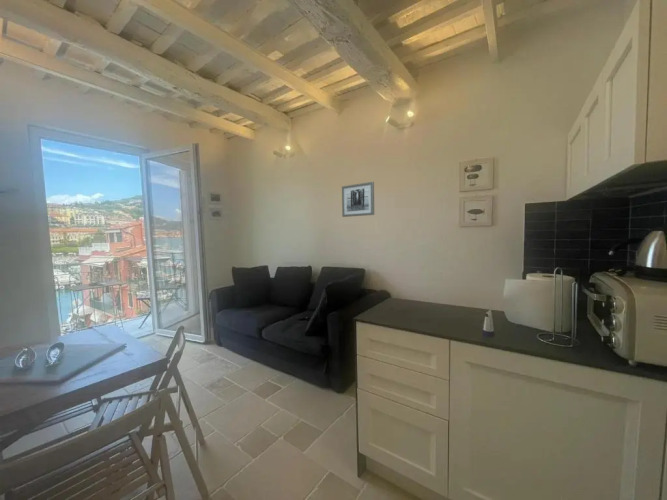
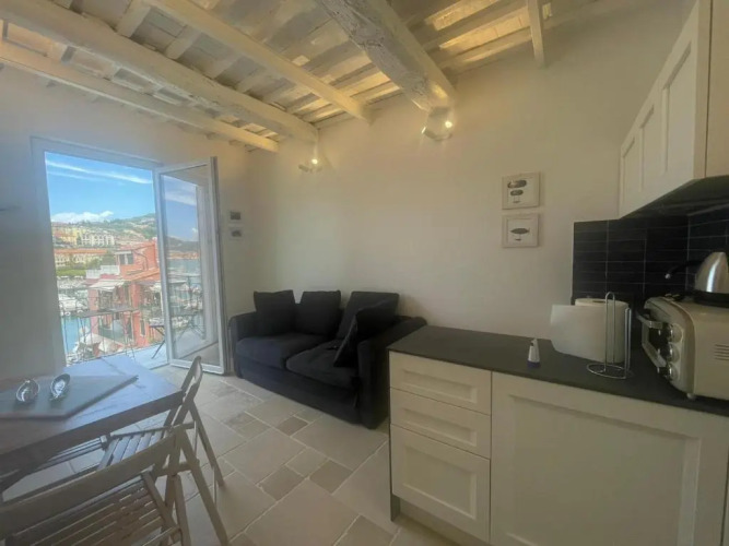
- wall art [341,181,375,218]
